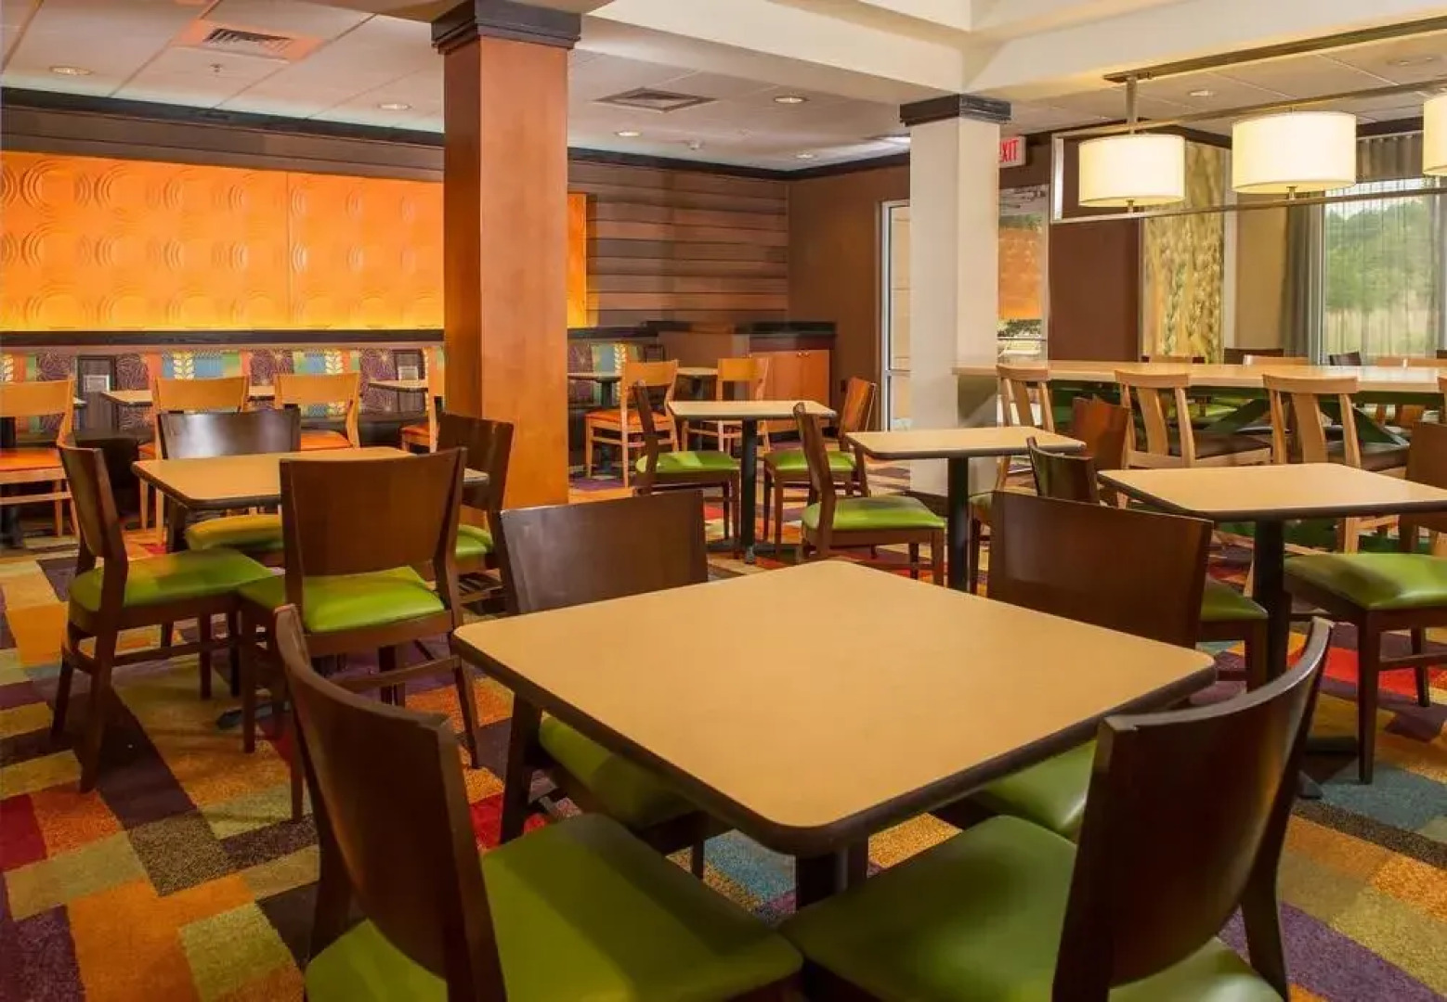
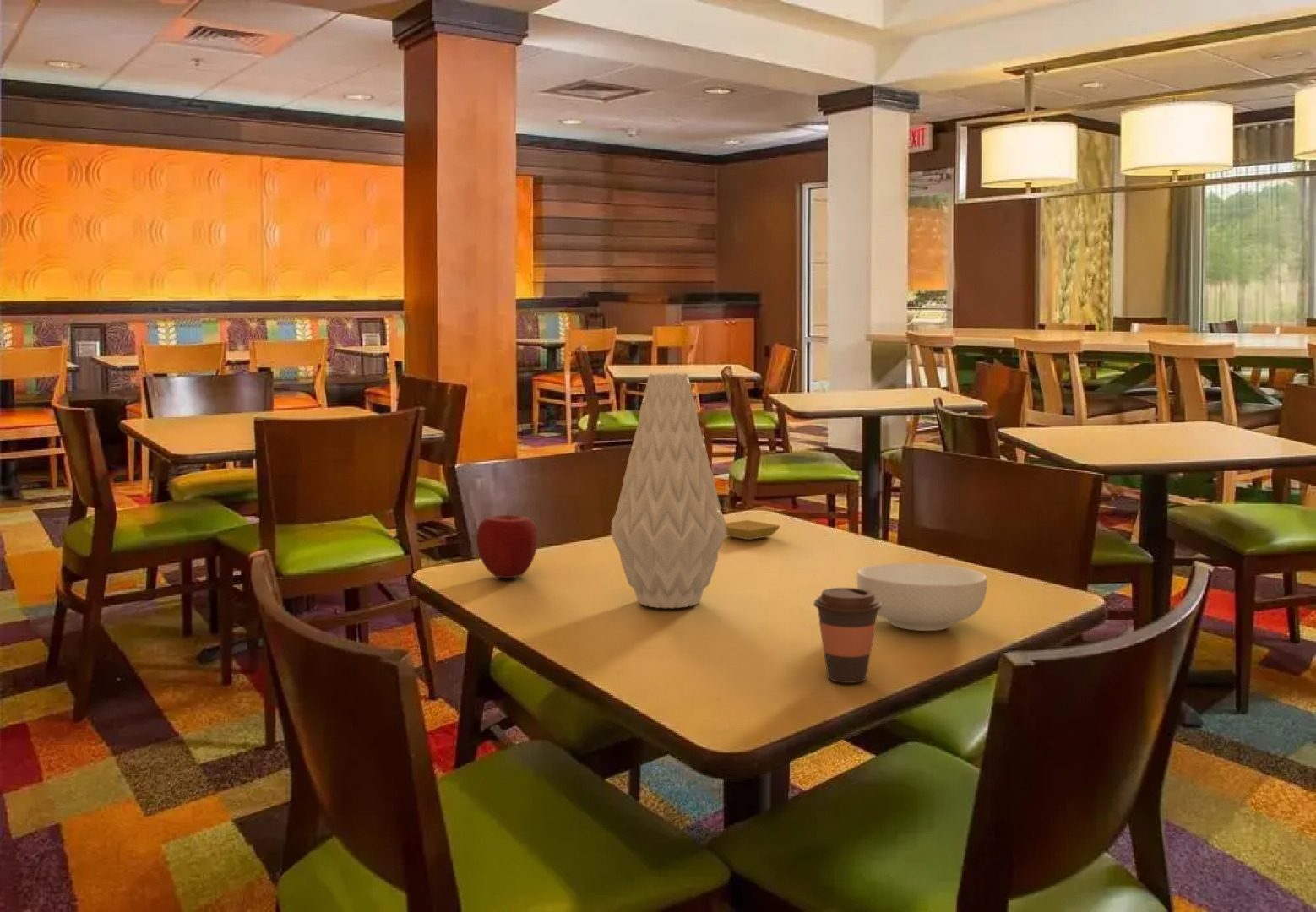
+ cereal bowl [856,562,988,632]
+ apple [476,512,539,578]
+ coffee cup [813,587,882,684]
+ saucer [726,519,781,540]
+ vase [610,372,727,609]
